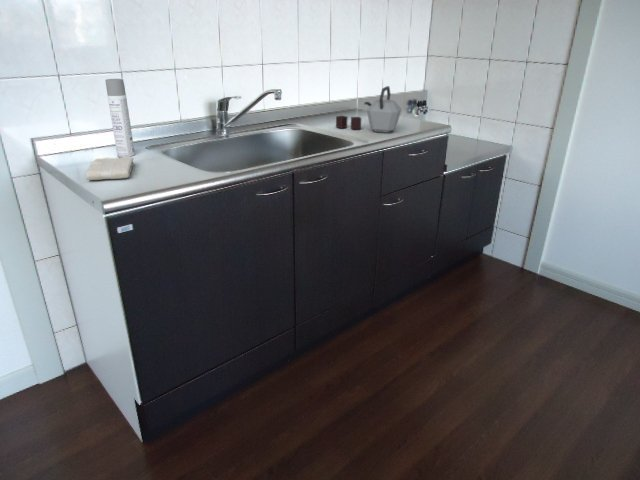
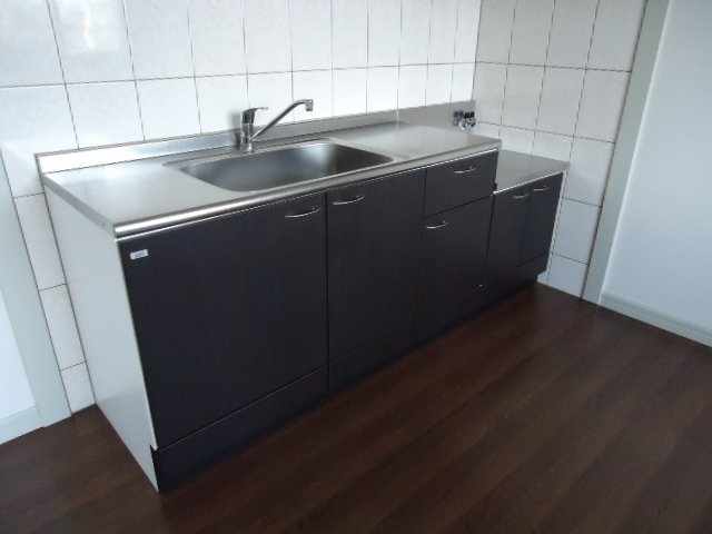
- washcloth [85,157,135,181]
- spray bottle [104,78,136,158]
- kettle [335,85,403,134]
